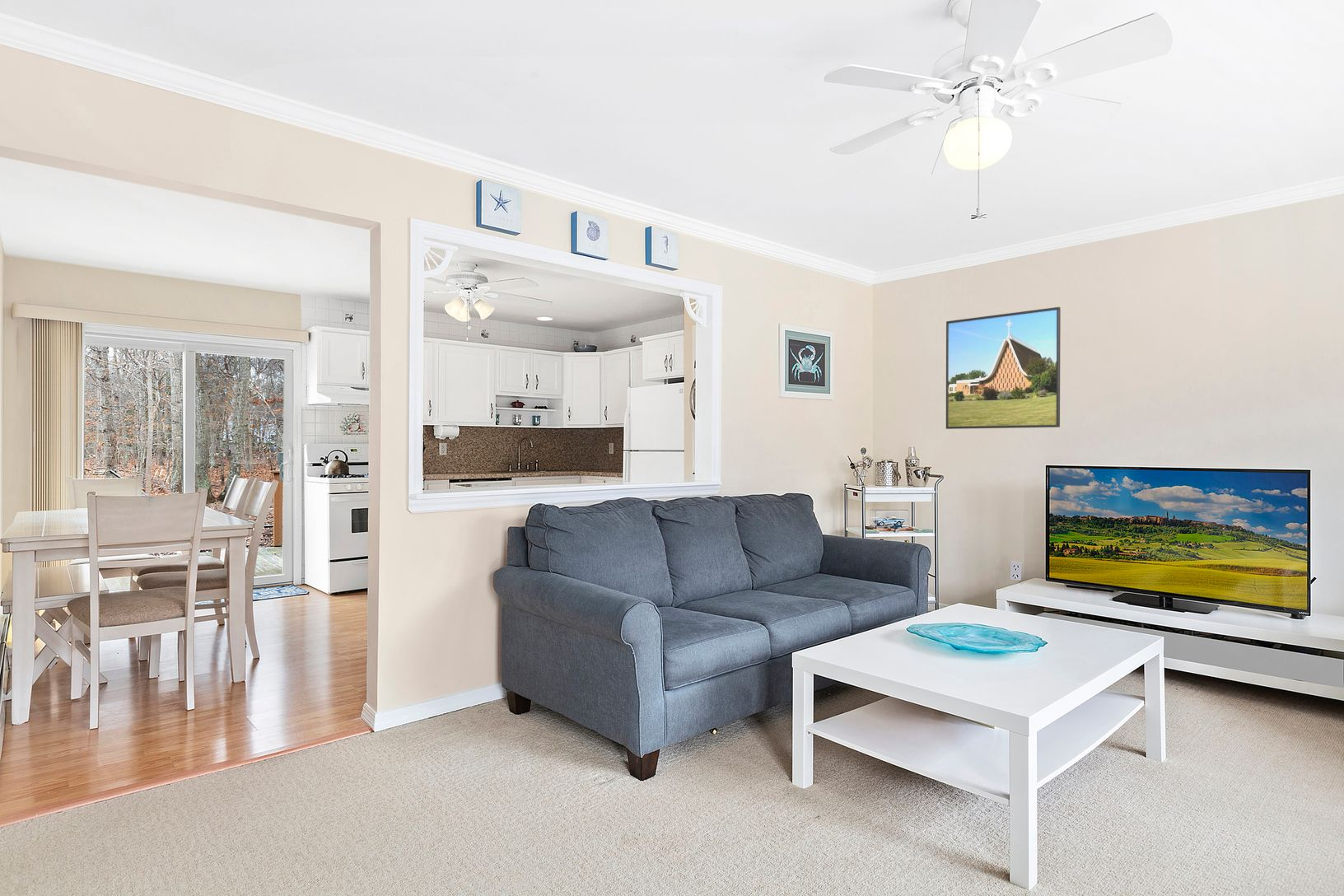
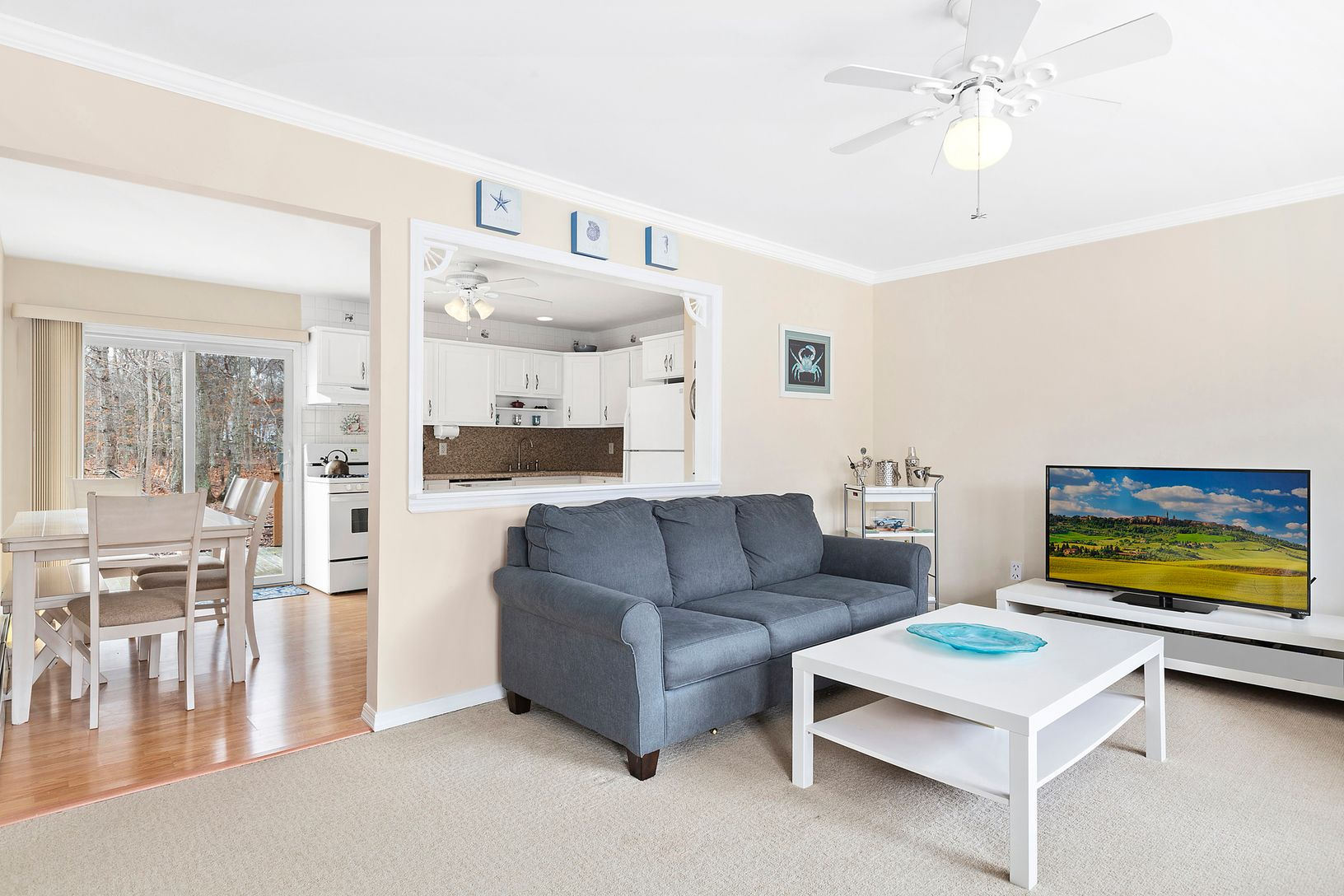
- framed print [945,306,1062,430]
